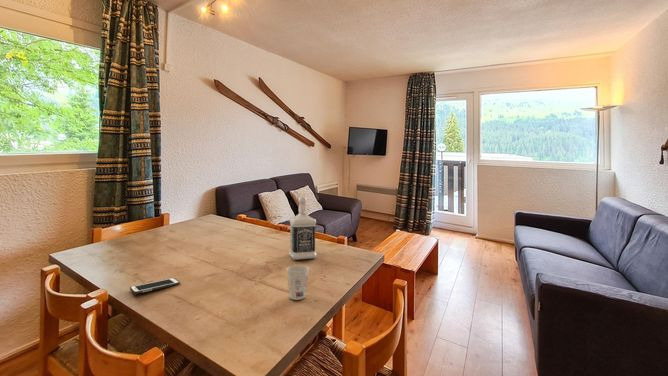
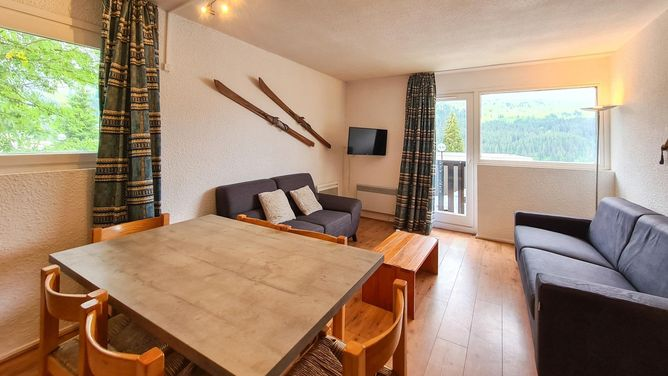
- cup [285,264,310,301]
- cell phone [129,277,181,295]
- bottle [288,196,317,261]
